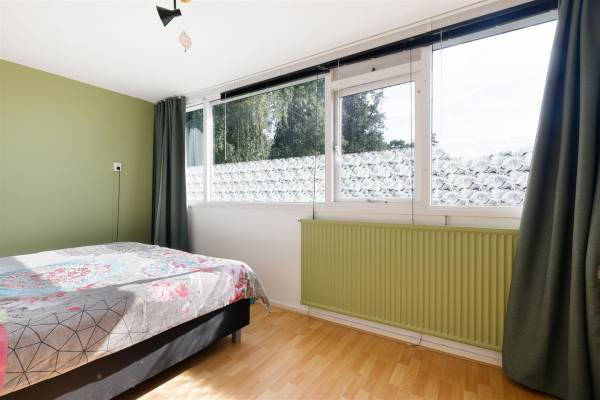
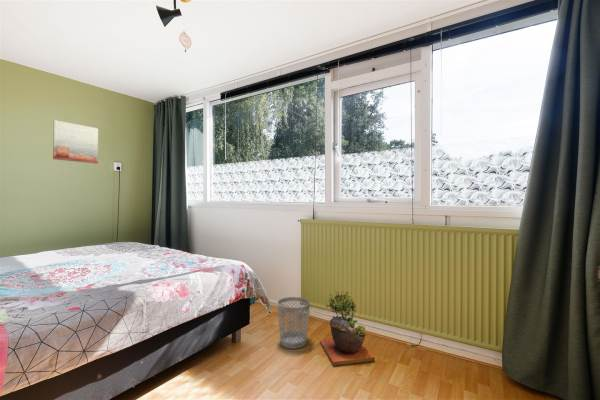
+ wastebasket [276,296,311,350]
+ wall art [52,119,99,165]
+ potted plant [319,290,376,367]
